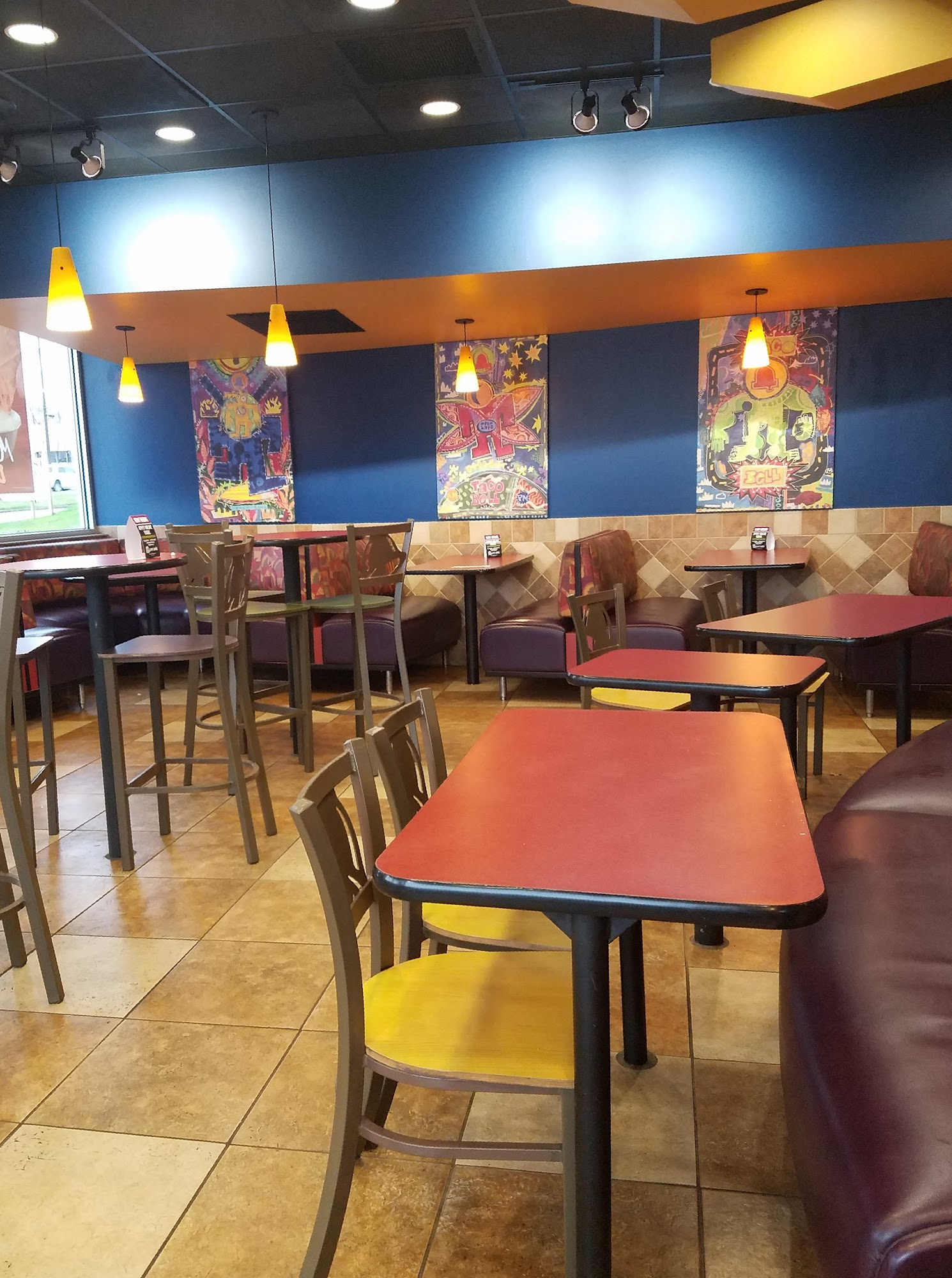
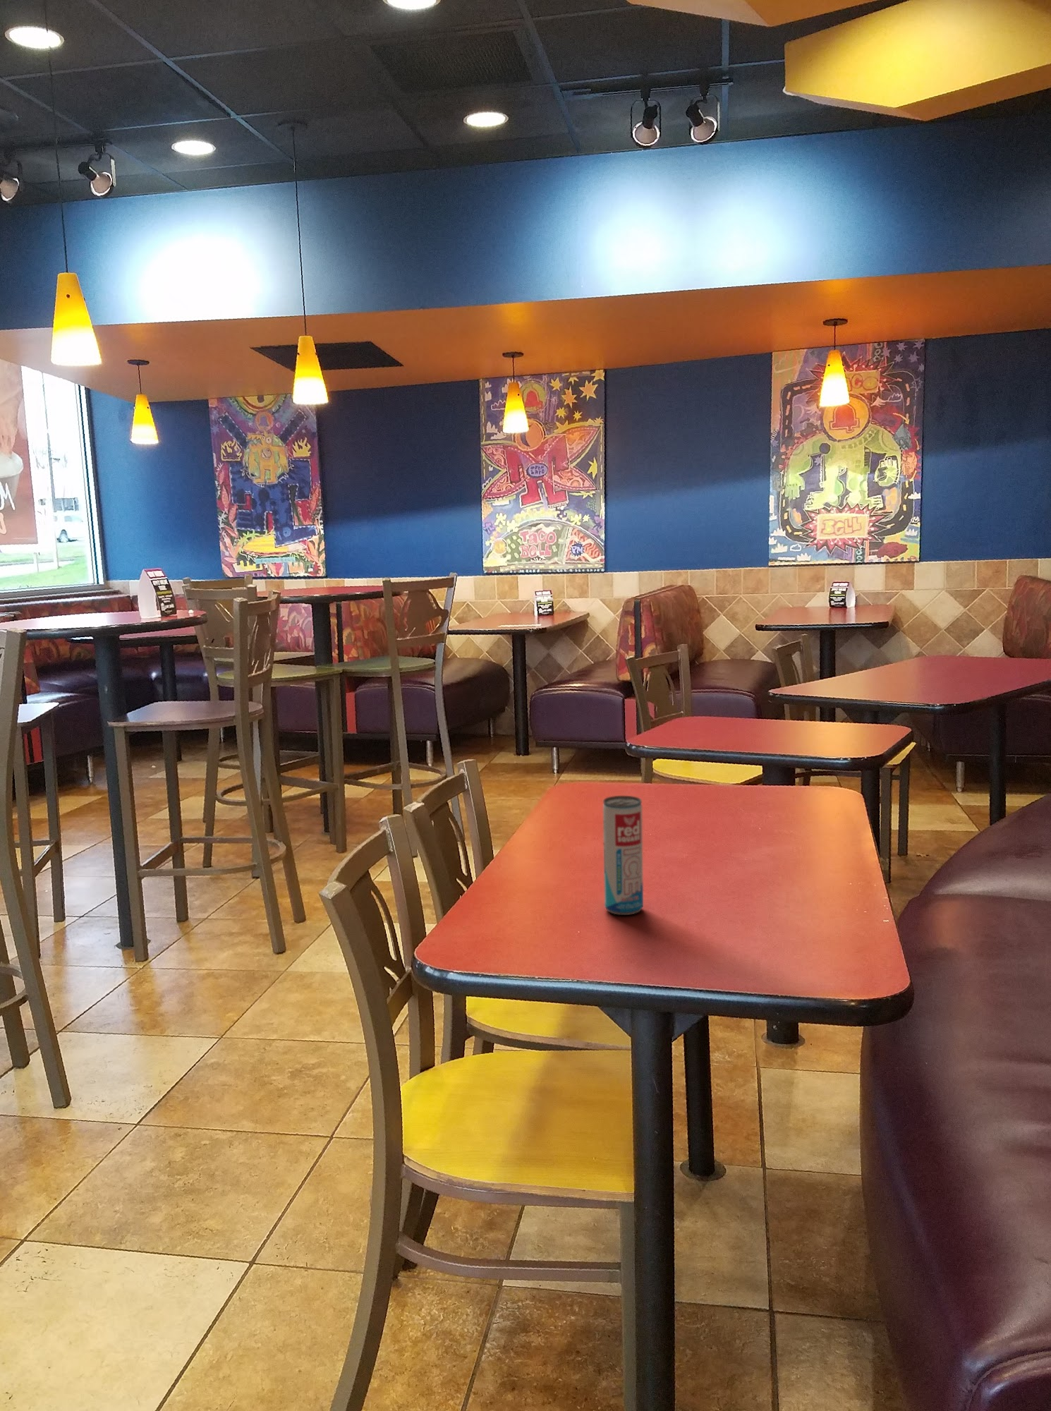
+ beverage can [603,795,644,915]
